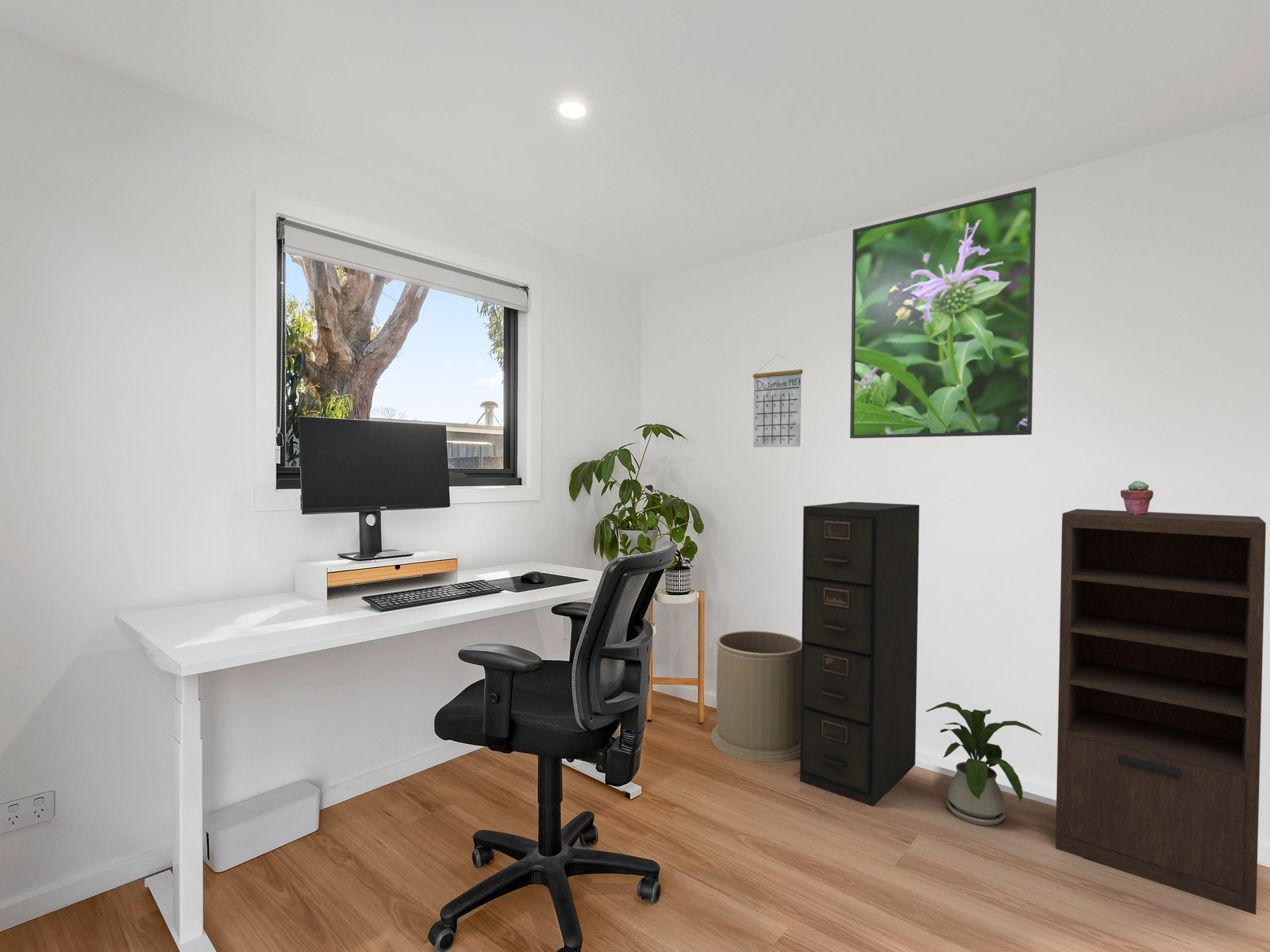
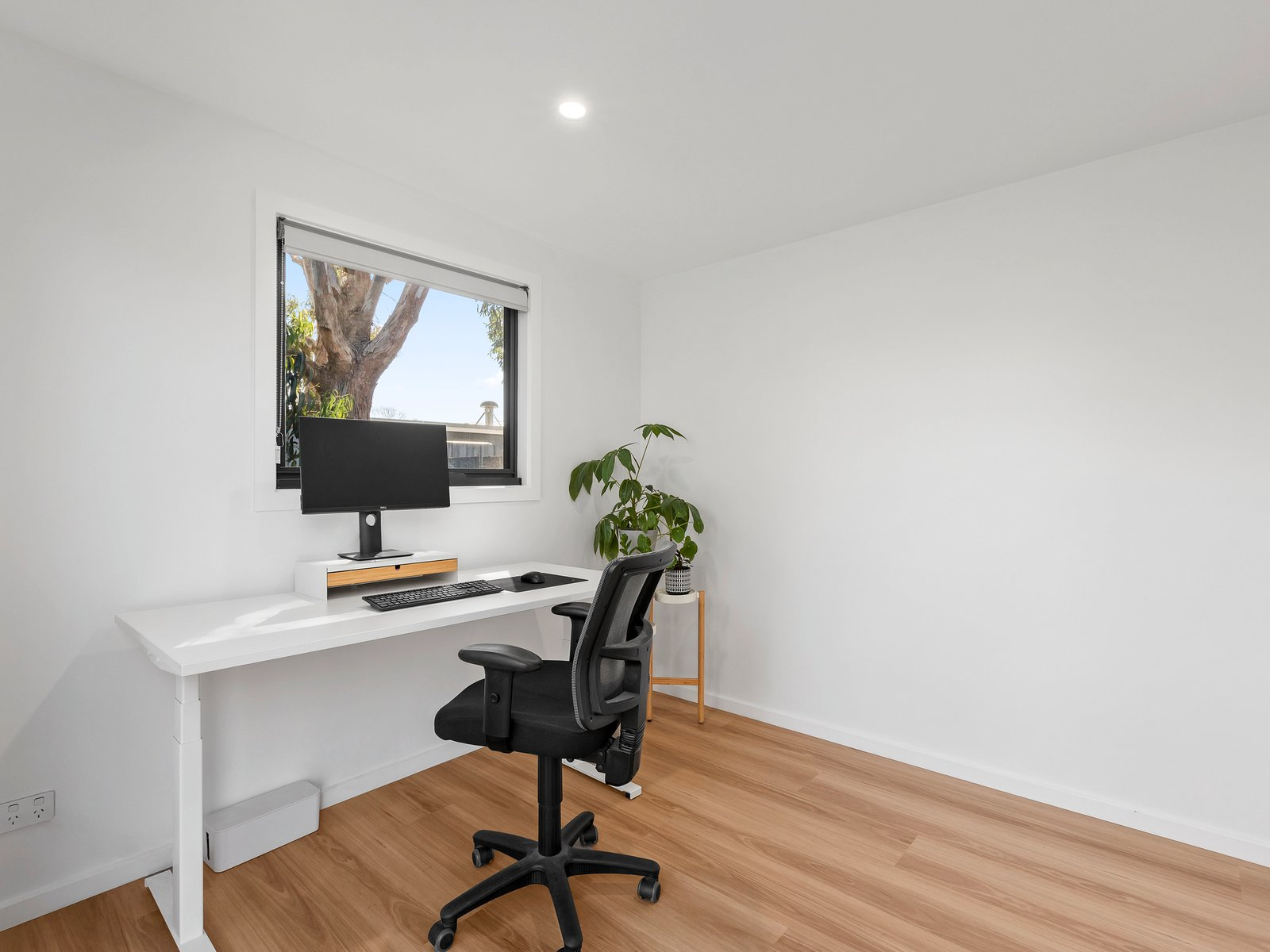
- filing cabinet [799,501,920,807]
- calendar [752,354,803,448]
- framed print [849,186,1037,440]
- house plant [925,701,1043,827]
- trash can [710,630,802,763]
- potted succulent [1120,480,1154,515]
- shelving unit [1055,509,1267,916]
